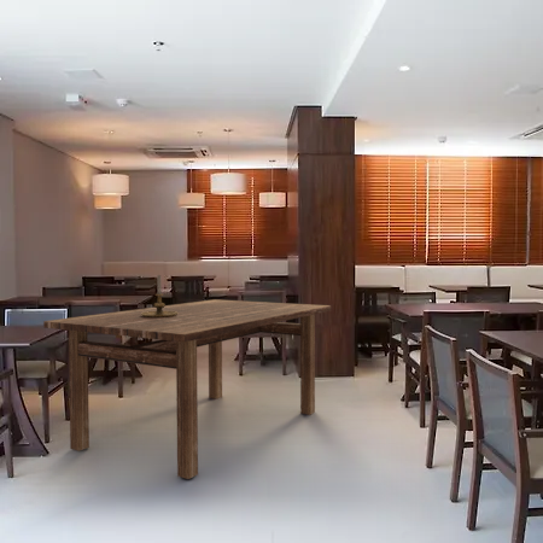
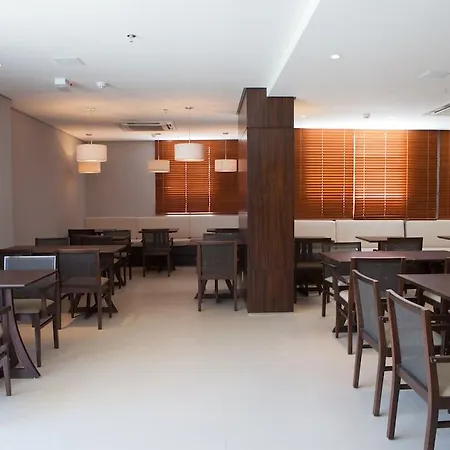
- candle holder [141,274,177,317]
- dining table [42,298,332,480]
